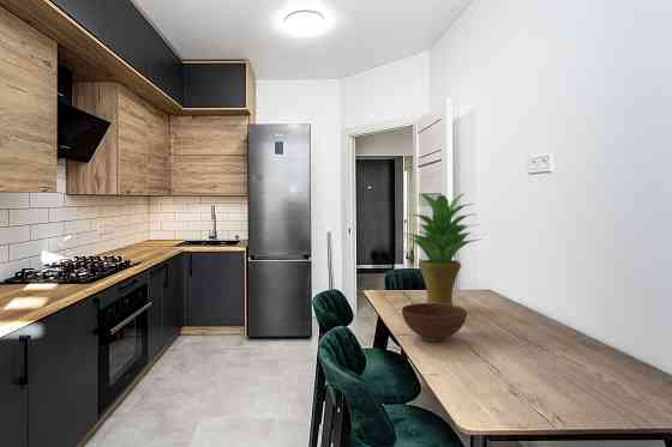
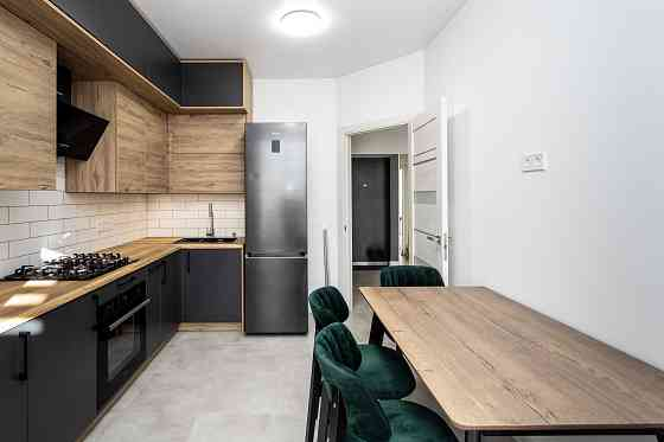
- bowl [401,302,468,343]
- potted plant [397,192,486,306]
